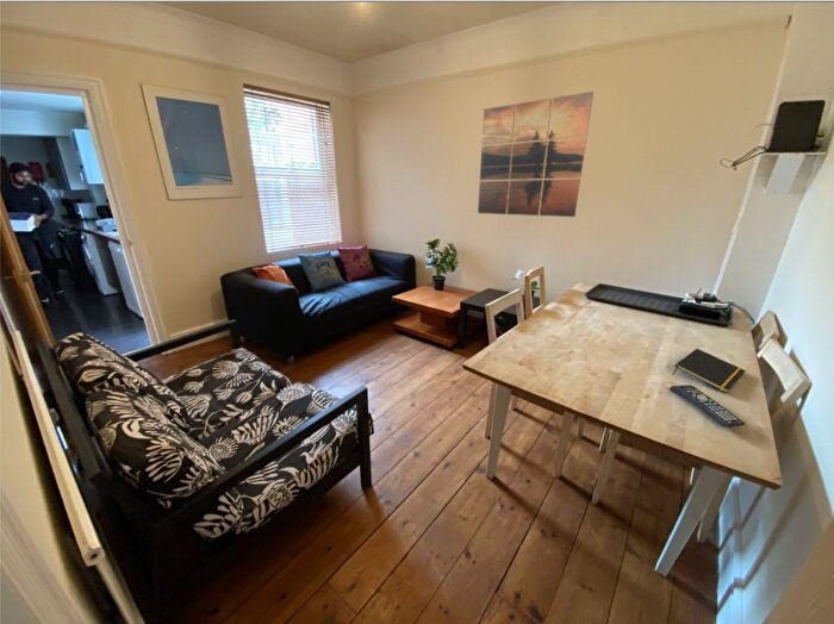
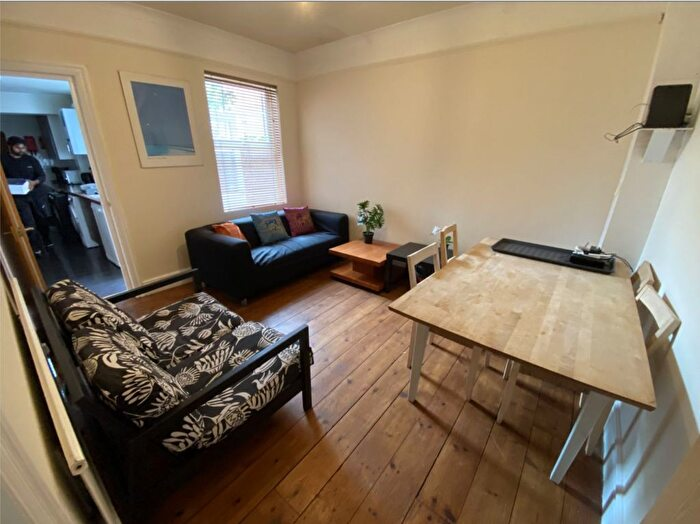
- remote control [668,383,746,429]
- wall art [477,91,595,218]
- notepad [672,348,747,394]
